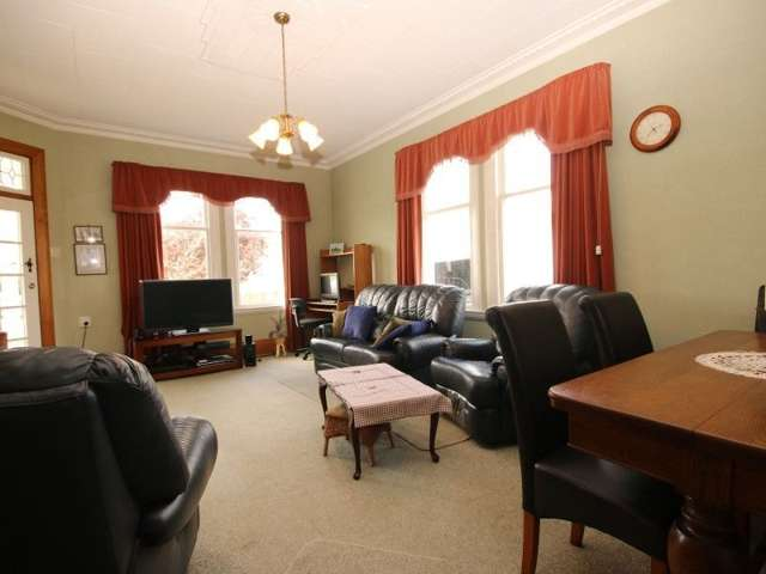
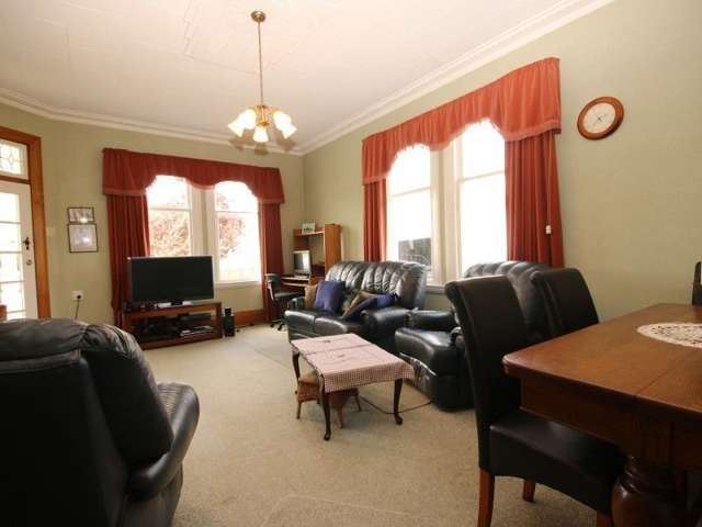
- house plant [263,307,291,358]
